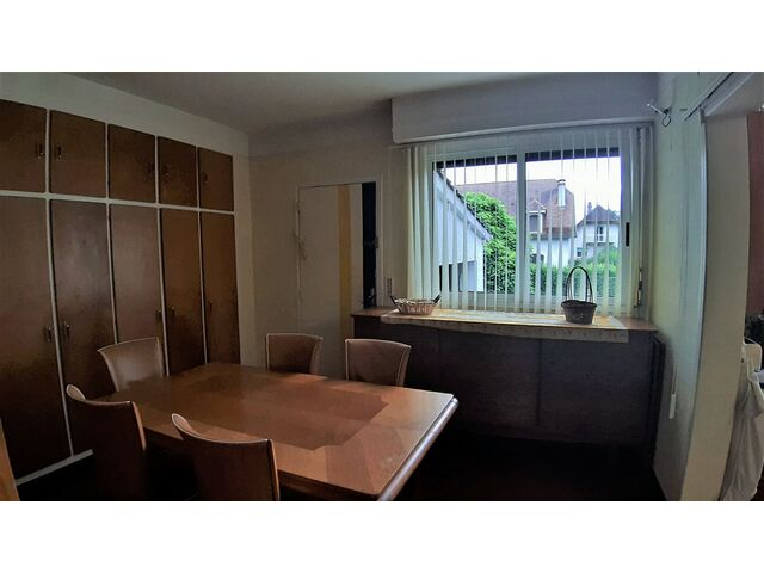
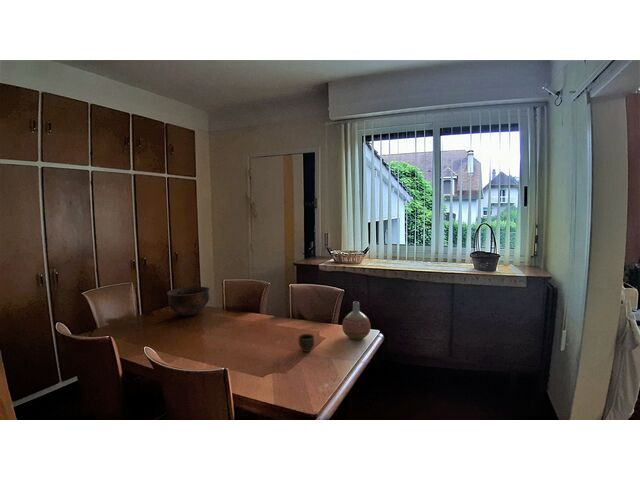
+ bowl [166,286,211,317]
+ cup [297,333,315,353]
+ vase [341,301,372,341]
